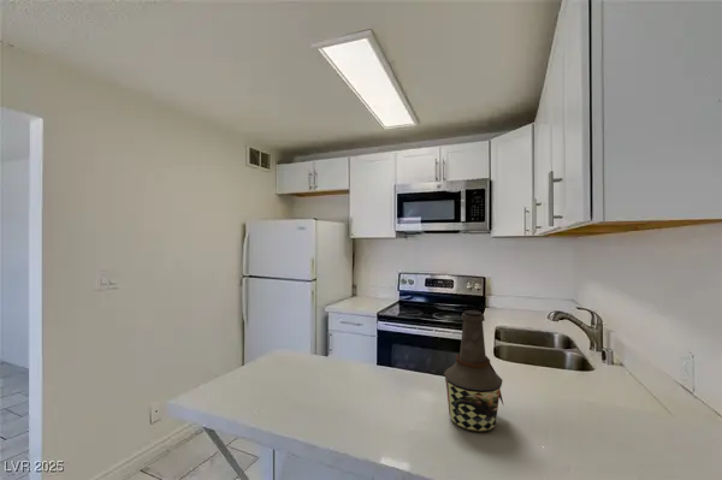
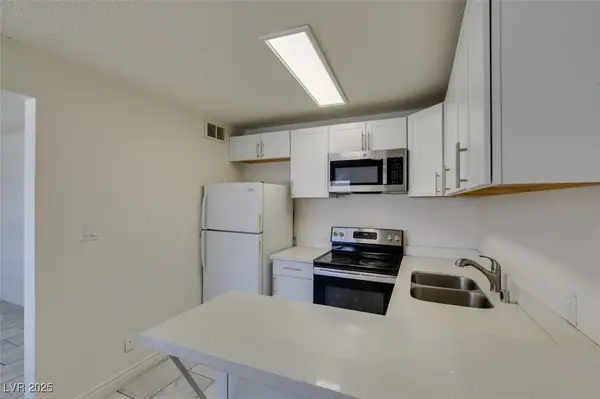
- bottle [443,309,504,433]
